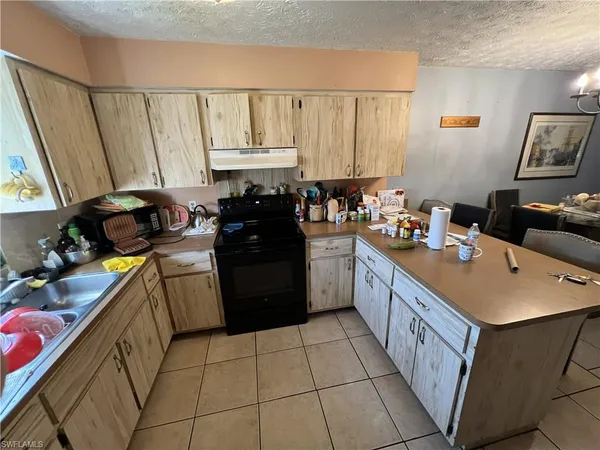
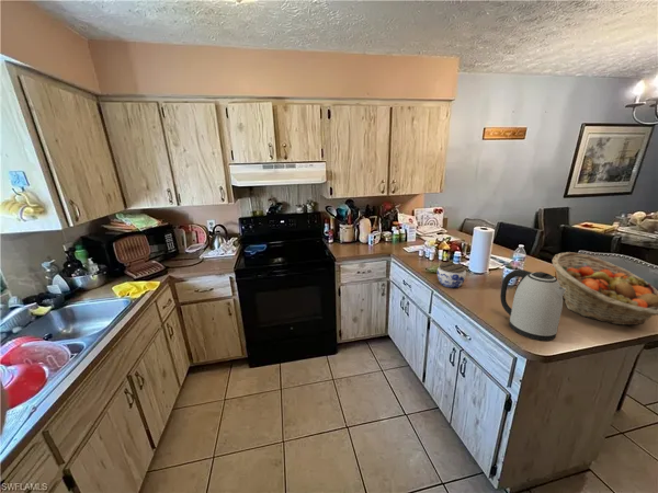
+ kettle [499,268,566,342]
+ fruit basket [552,251,658,326]
+ jar [436,262,467,289]
